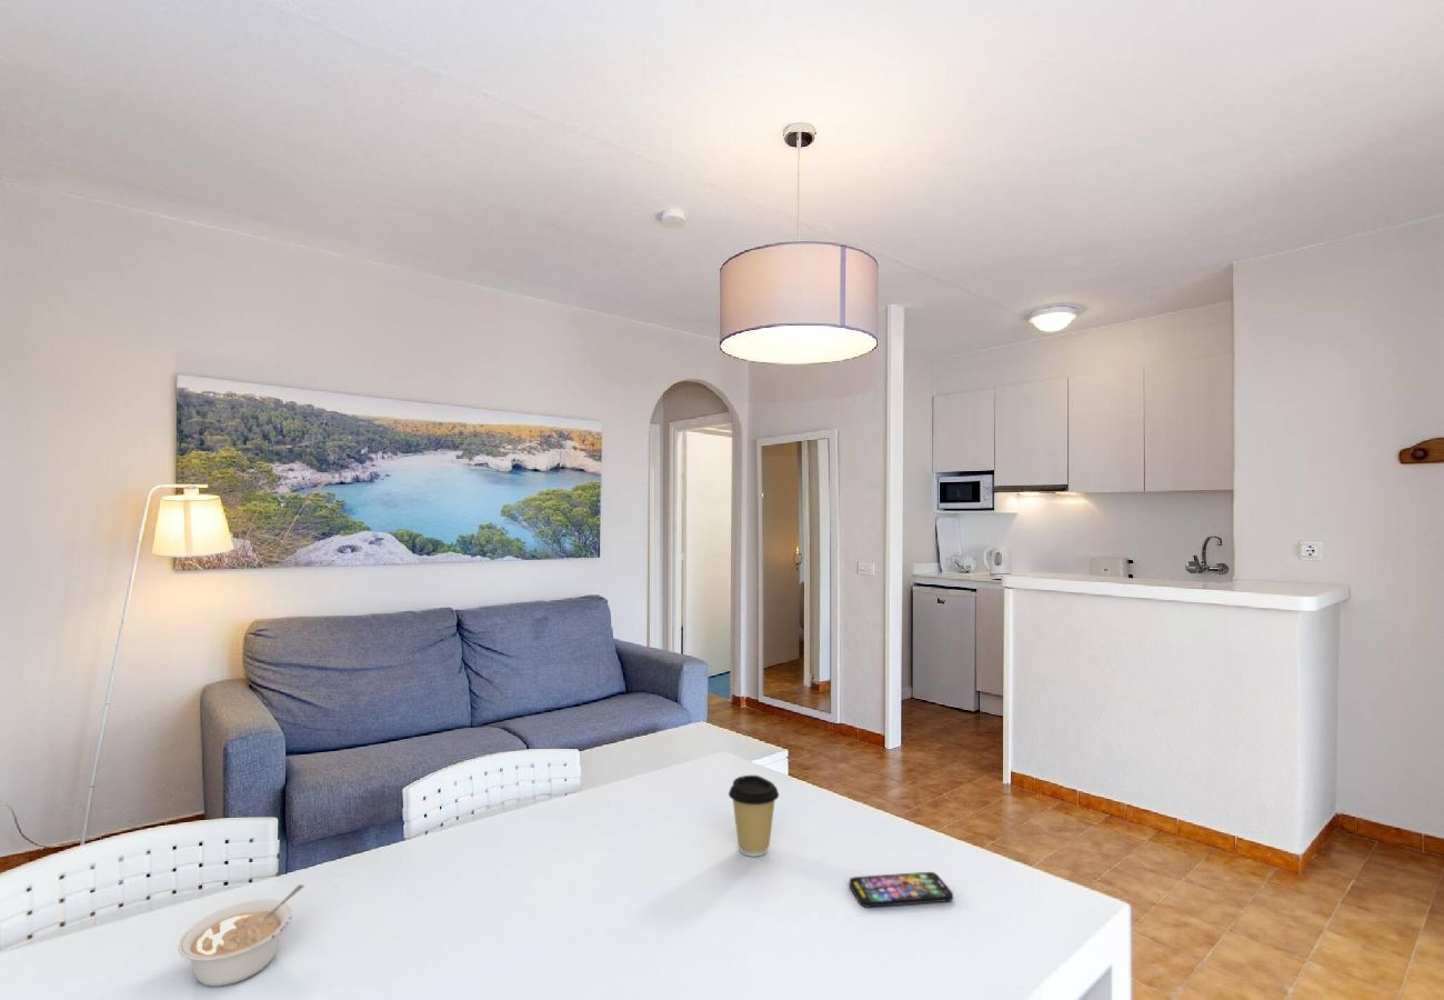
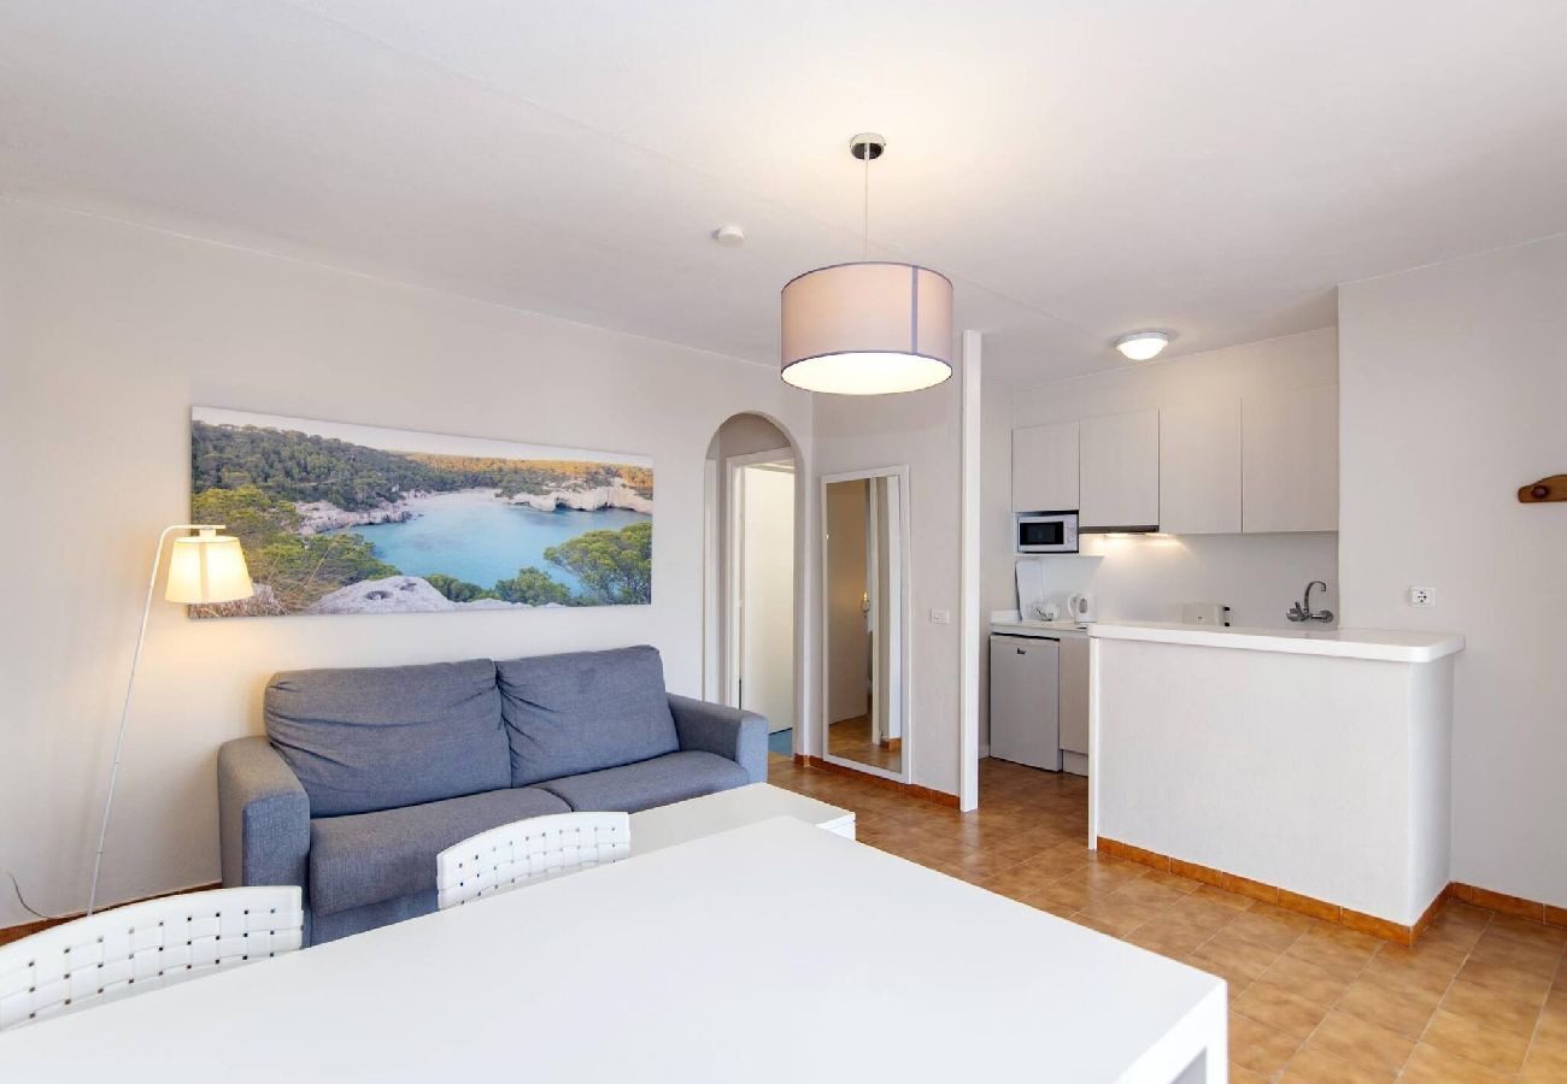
- smartphone [849,871,954,908]
- coffee cup [728,774,780,858]
- legume [177,883,305,988]
